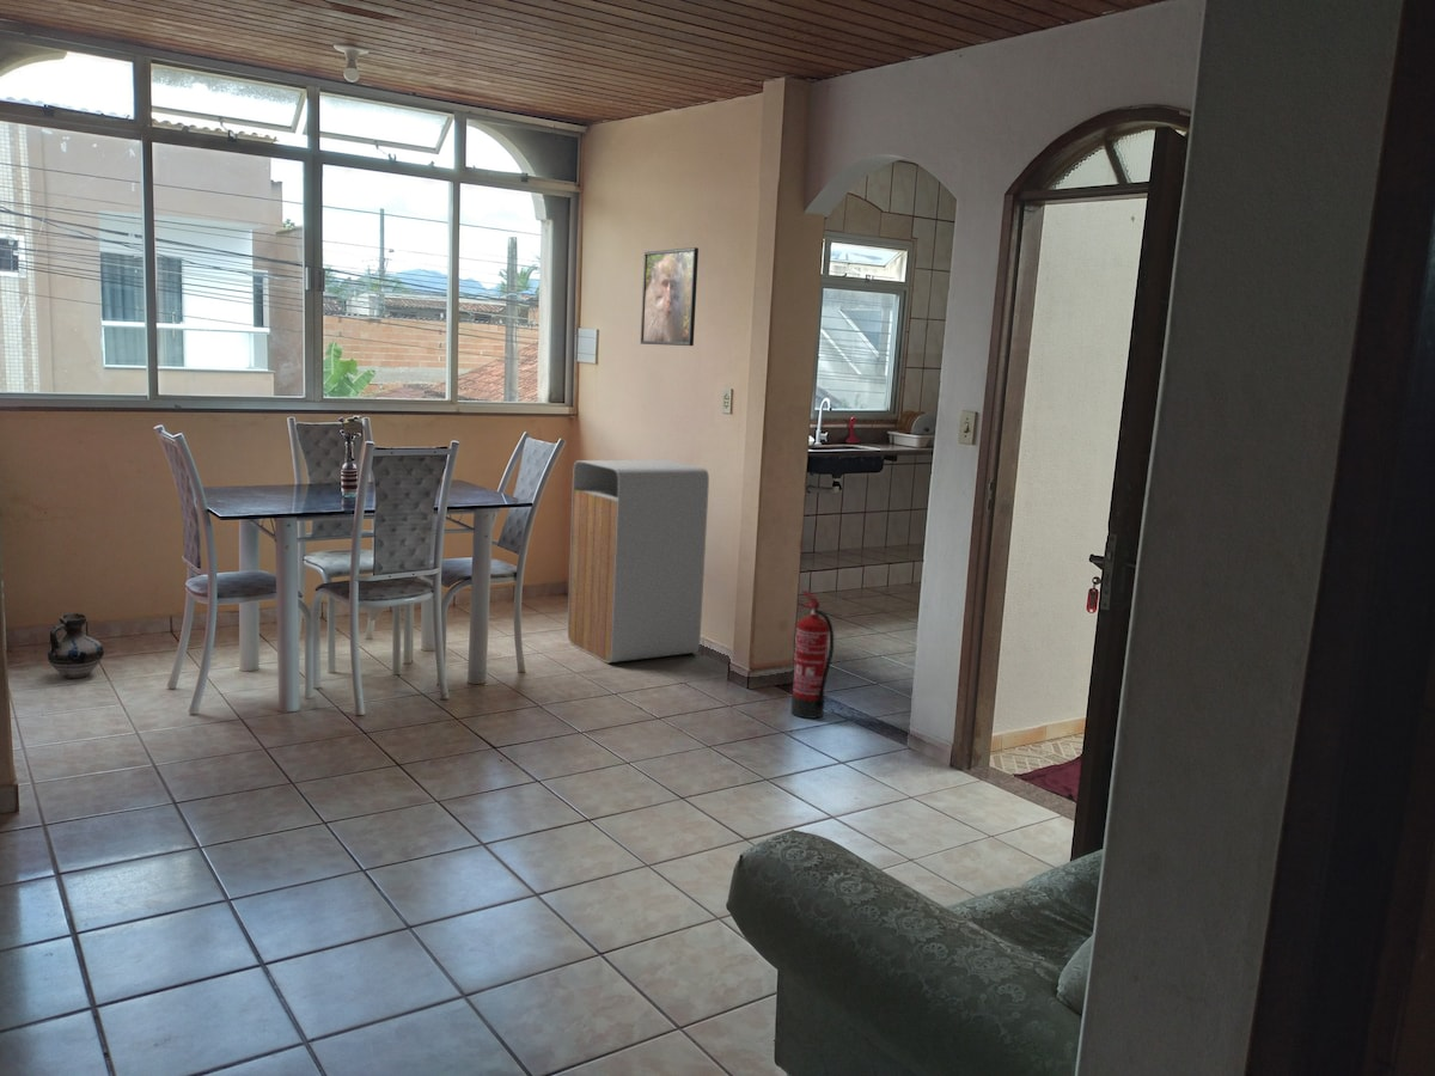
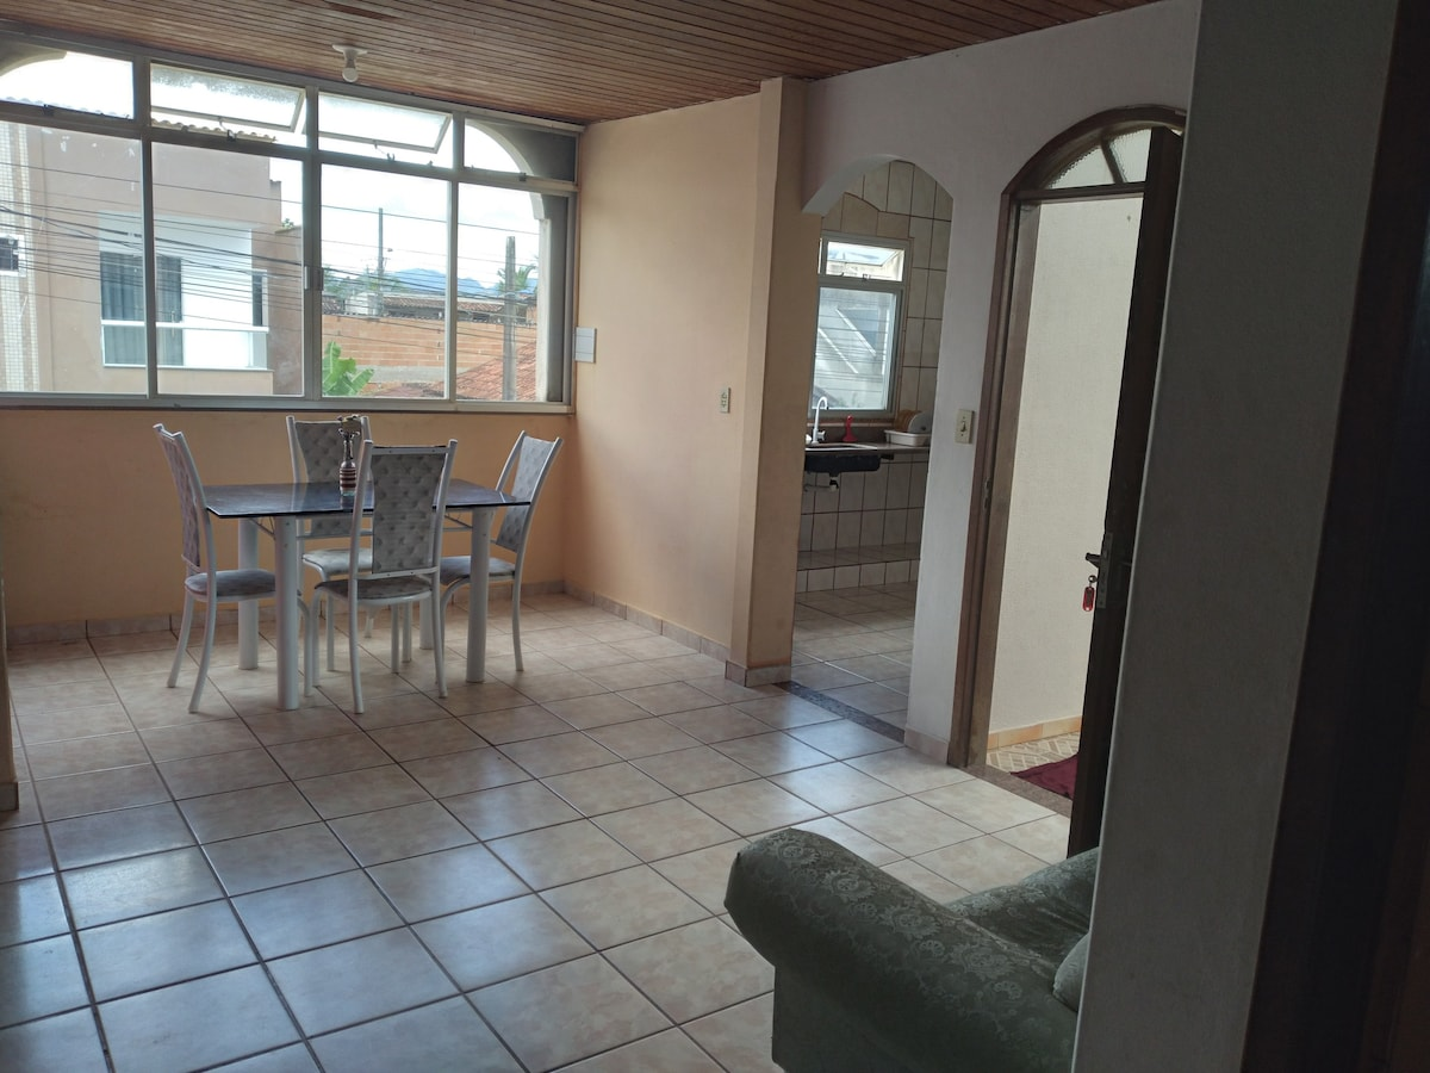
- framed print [640,246,700,347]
- fire extinguisher [789,589,835,720]
- trash can [567,459,710,665]
- ceramic jug [47,612,105,679]
